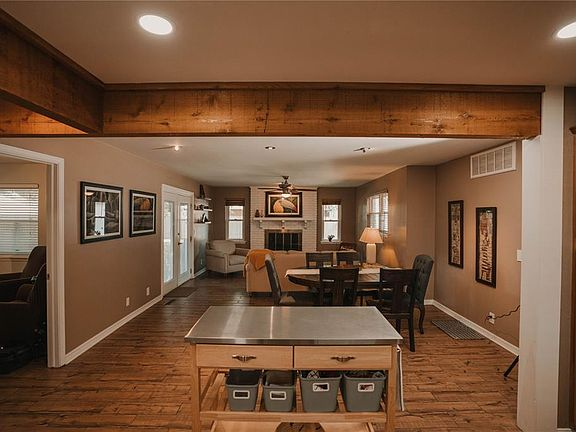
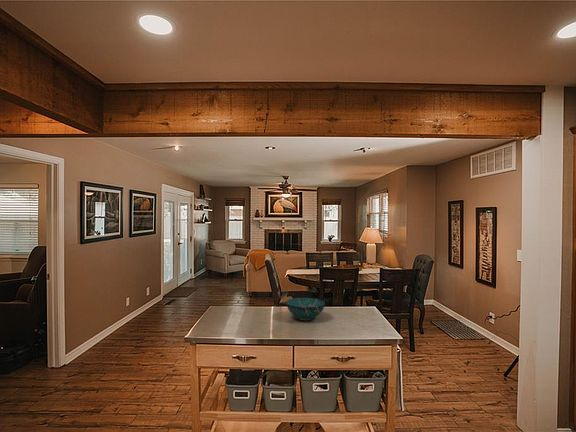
+ decorative bowl [285,297,326,321]
